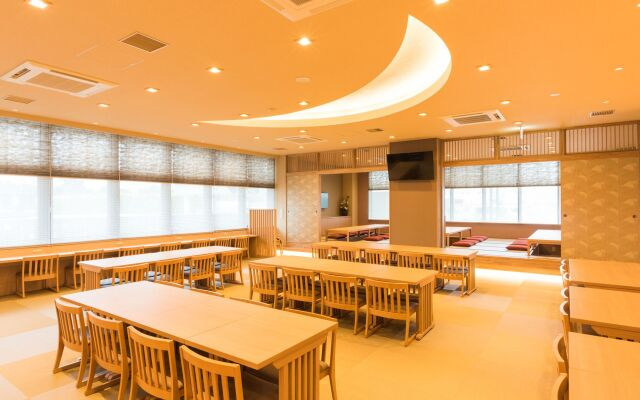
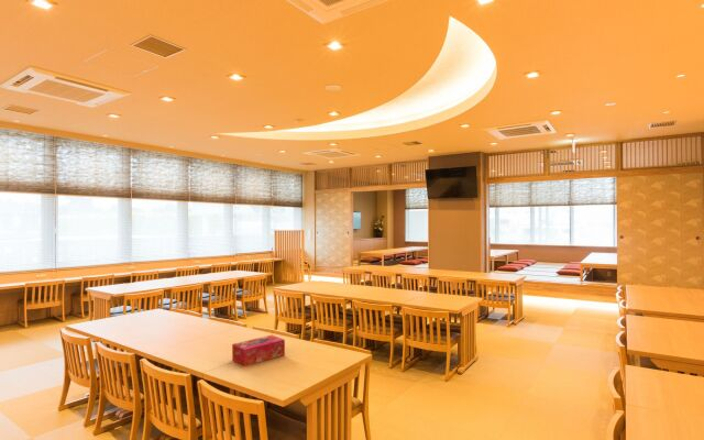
+ tissue box [231,334,286,367]
